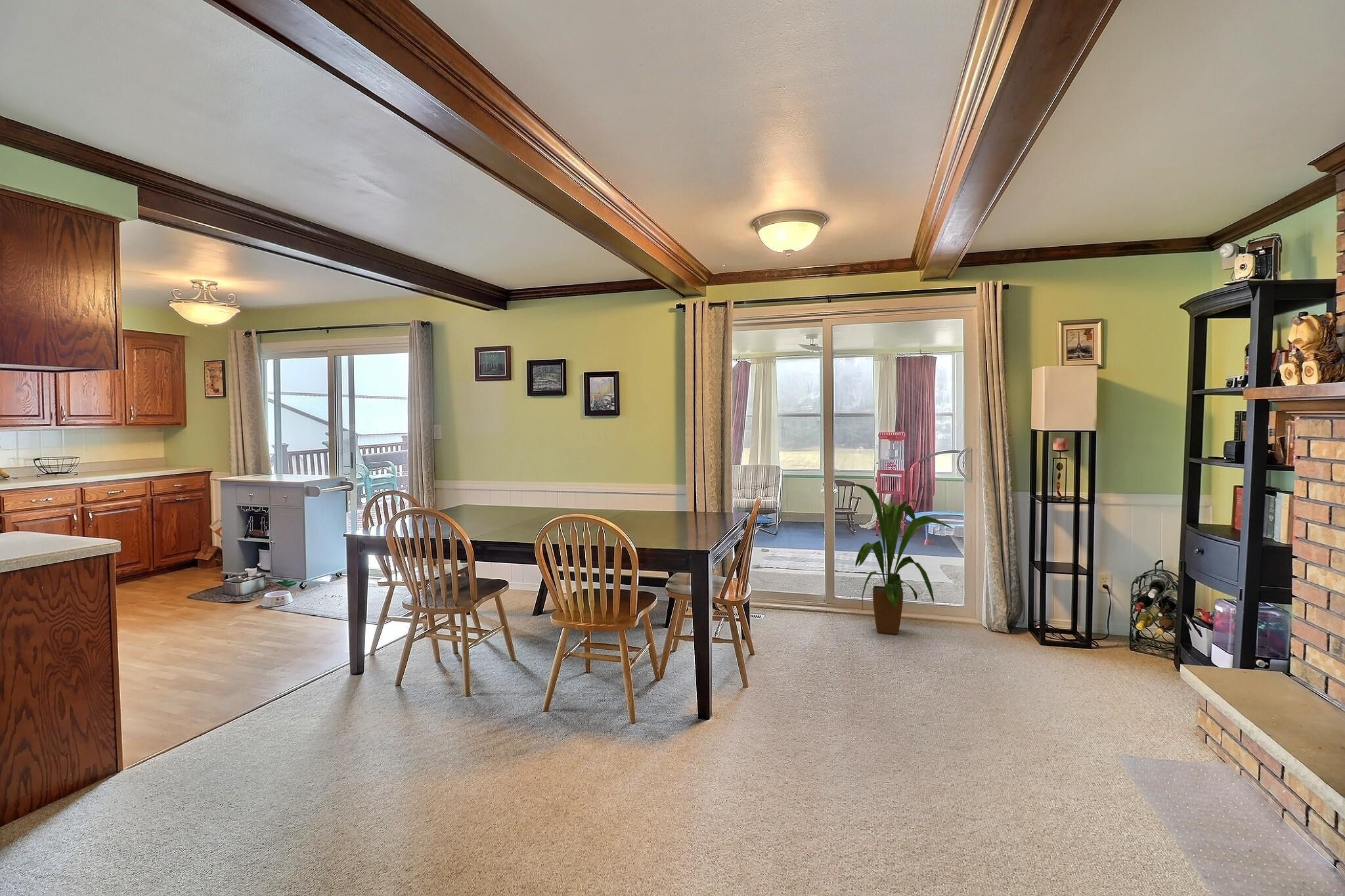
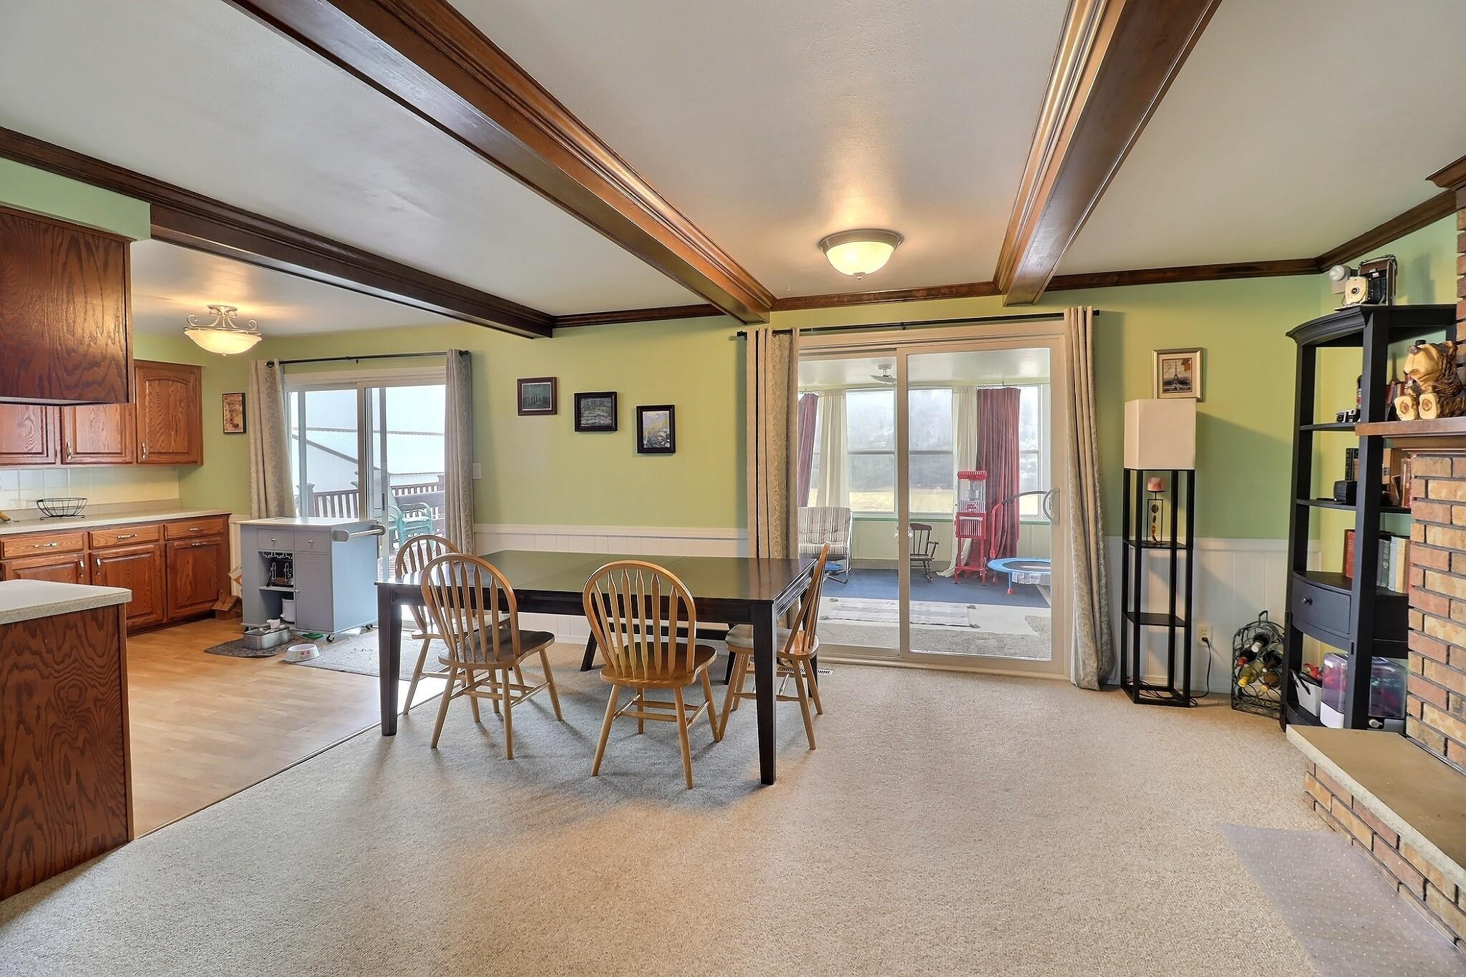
- house plant [849,483,954,635]
